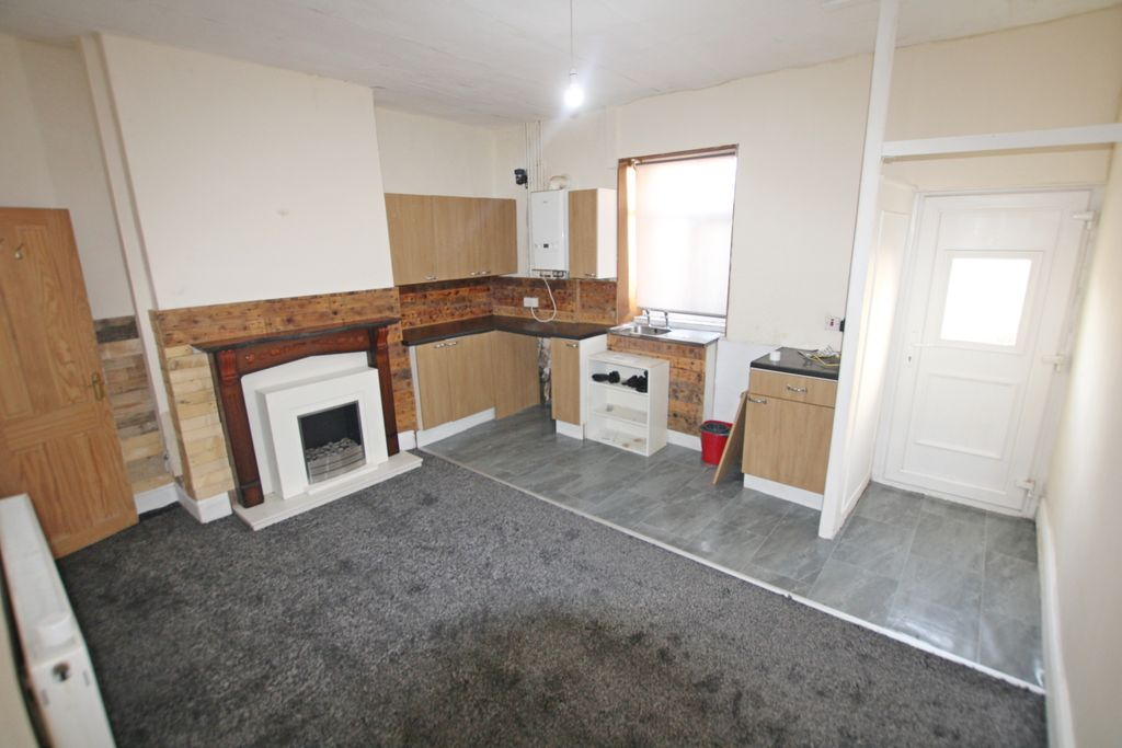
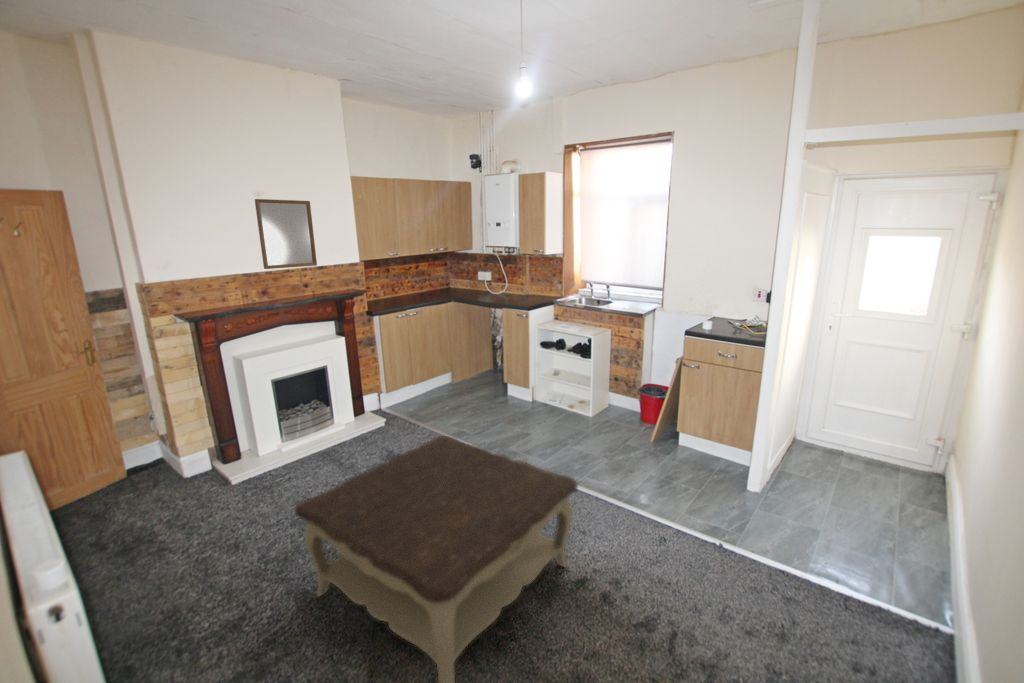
+ coffee table [293,435,579,683]
+ home mirror [254,198,318,270]
